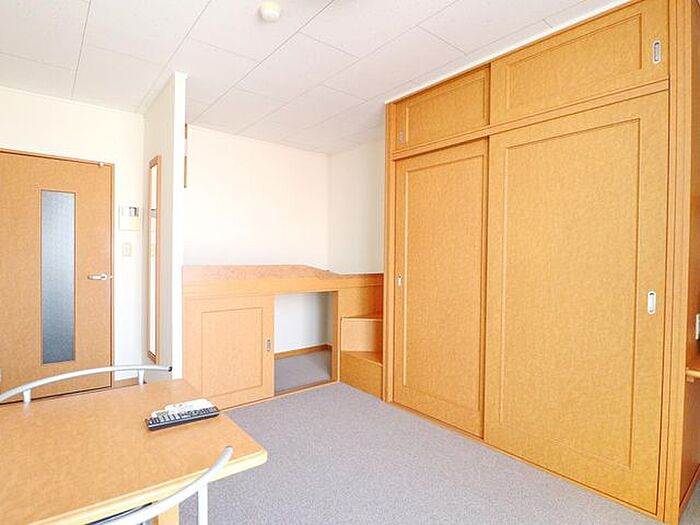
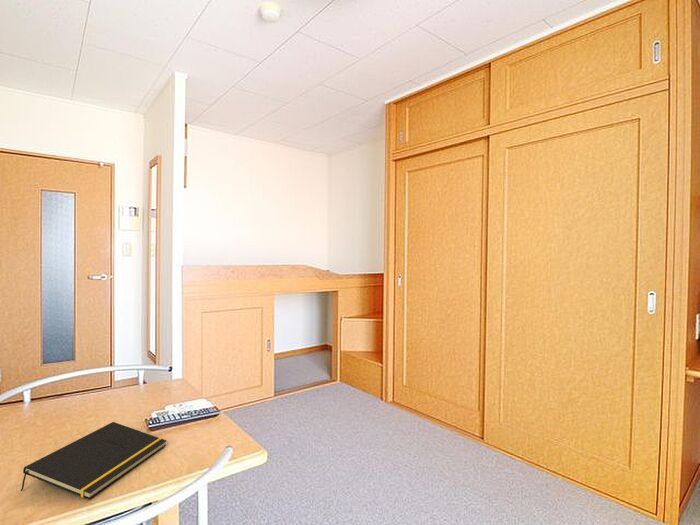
+ notepad [20,421,168,500]
